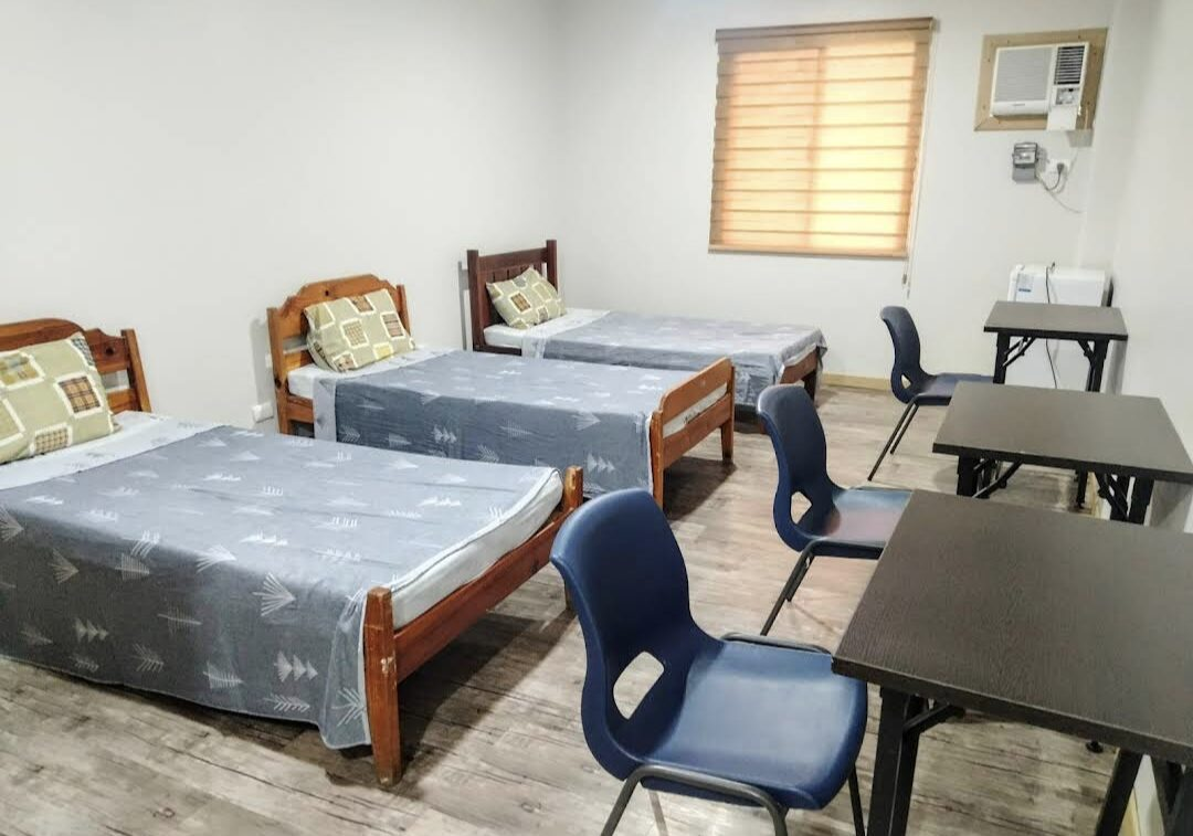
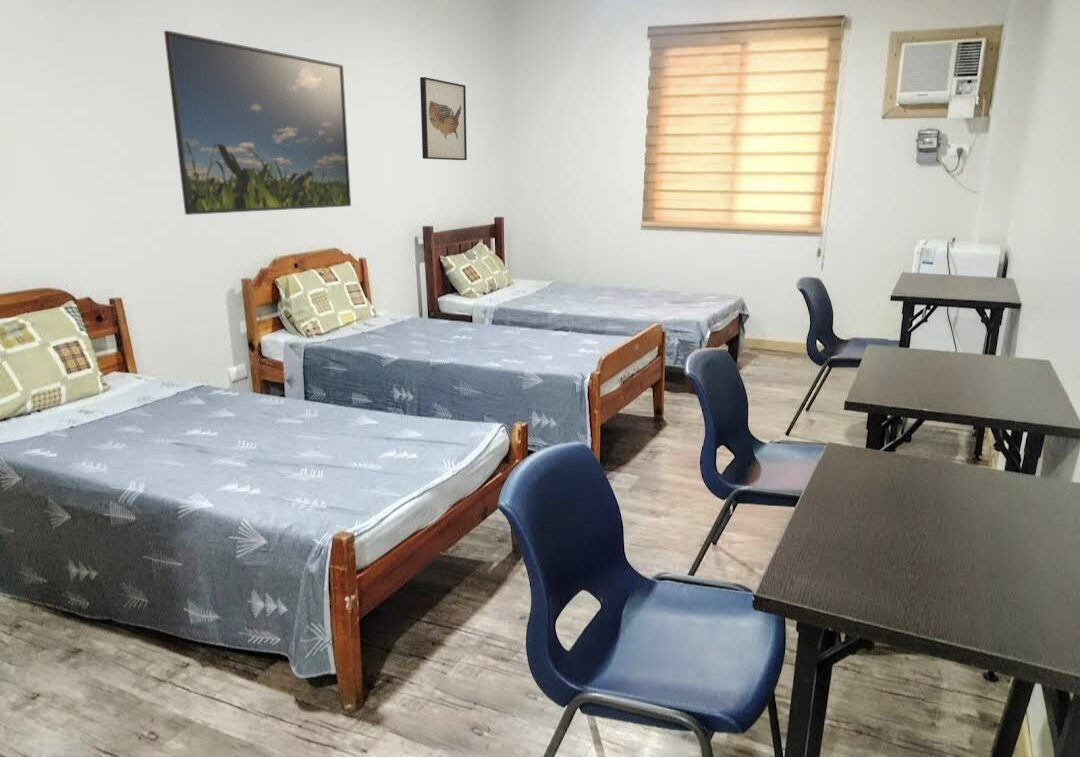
+ wall art [419,76,468,161]
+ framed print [163,30,352,216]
